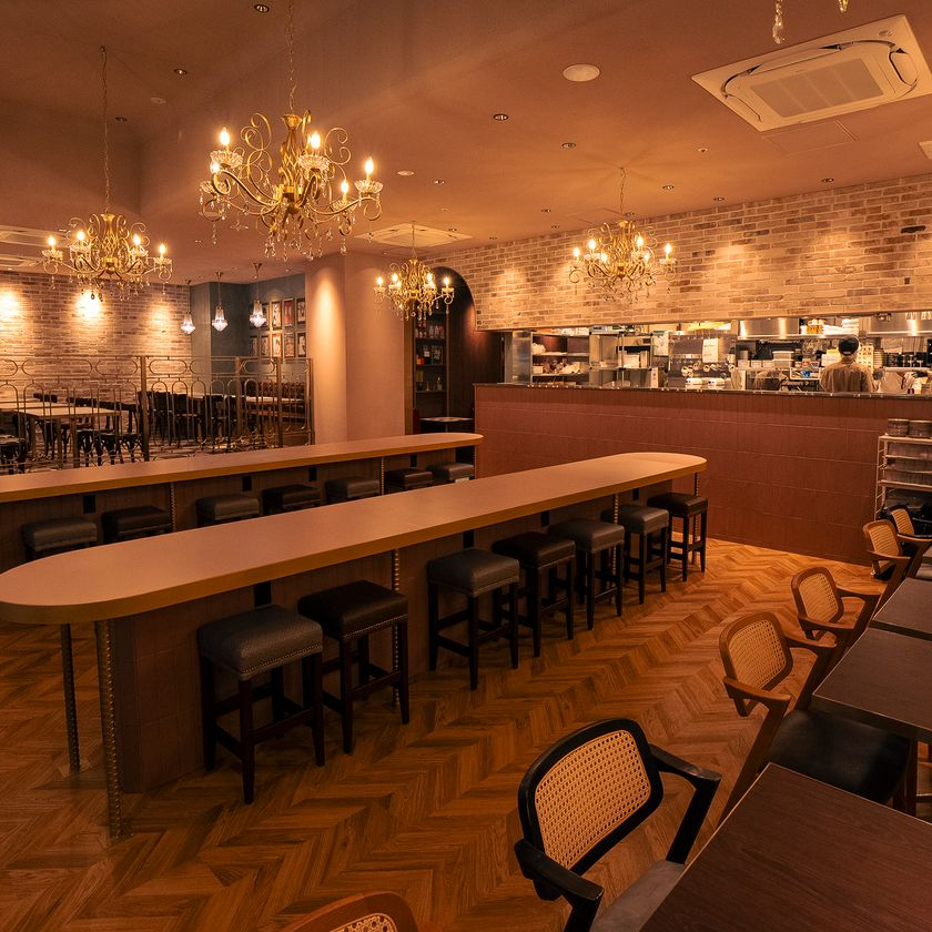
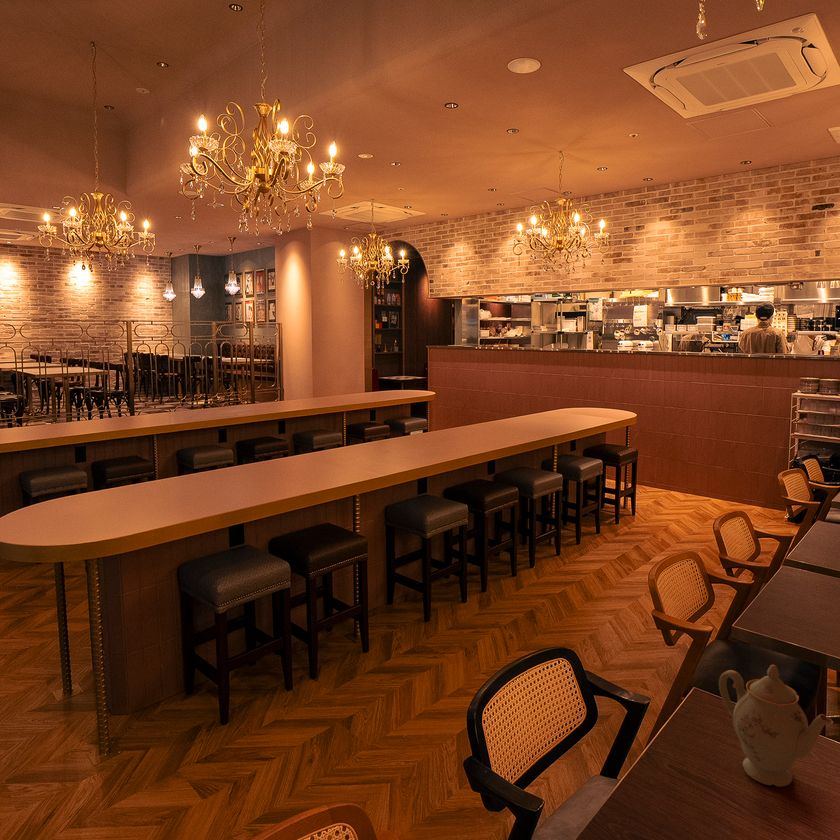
+ chinaware [718,664,834,788]
